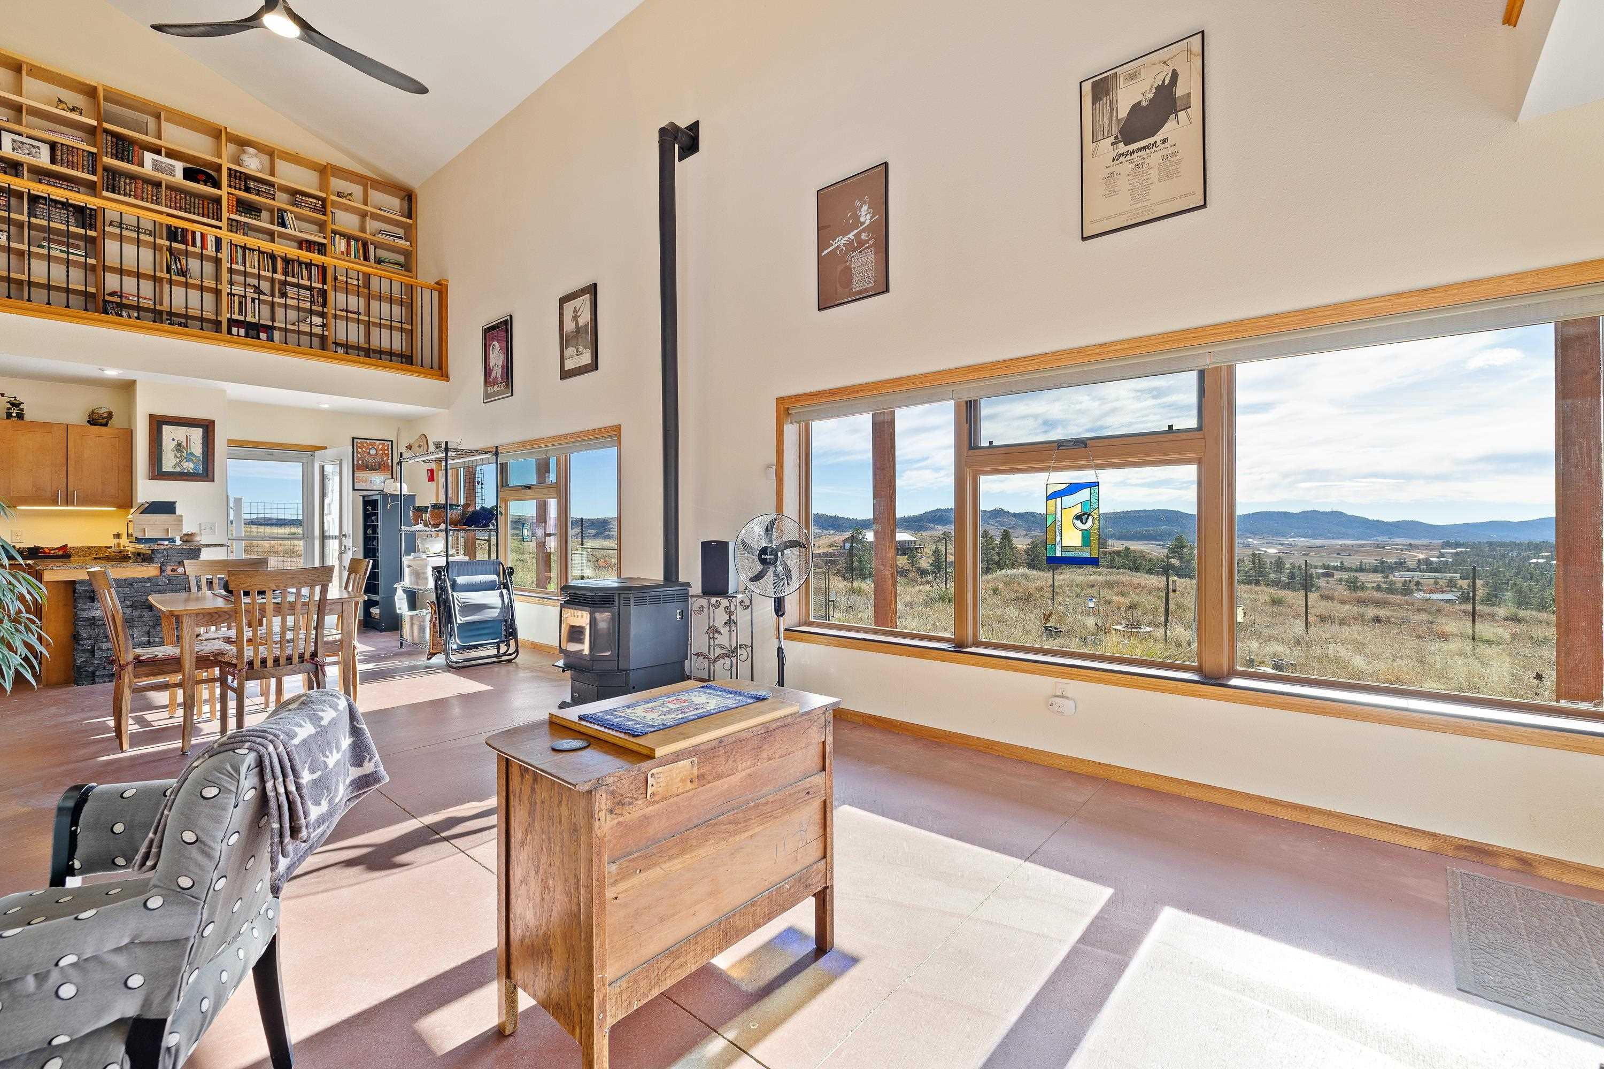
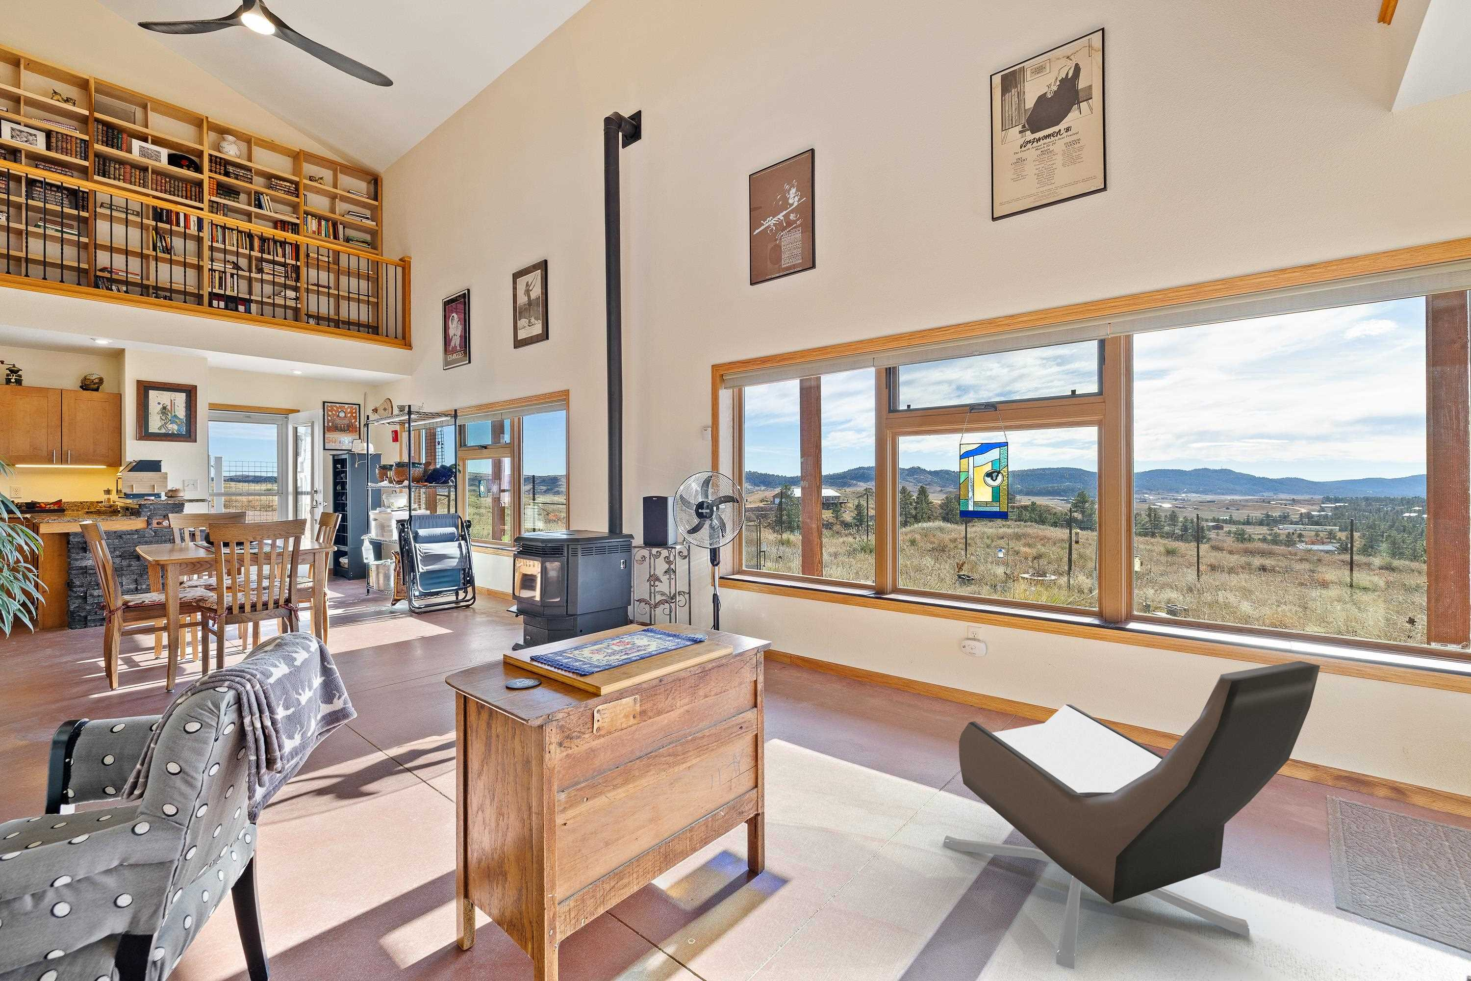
+ lounge chair [943,660,1320,970]
